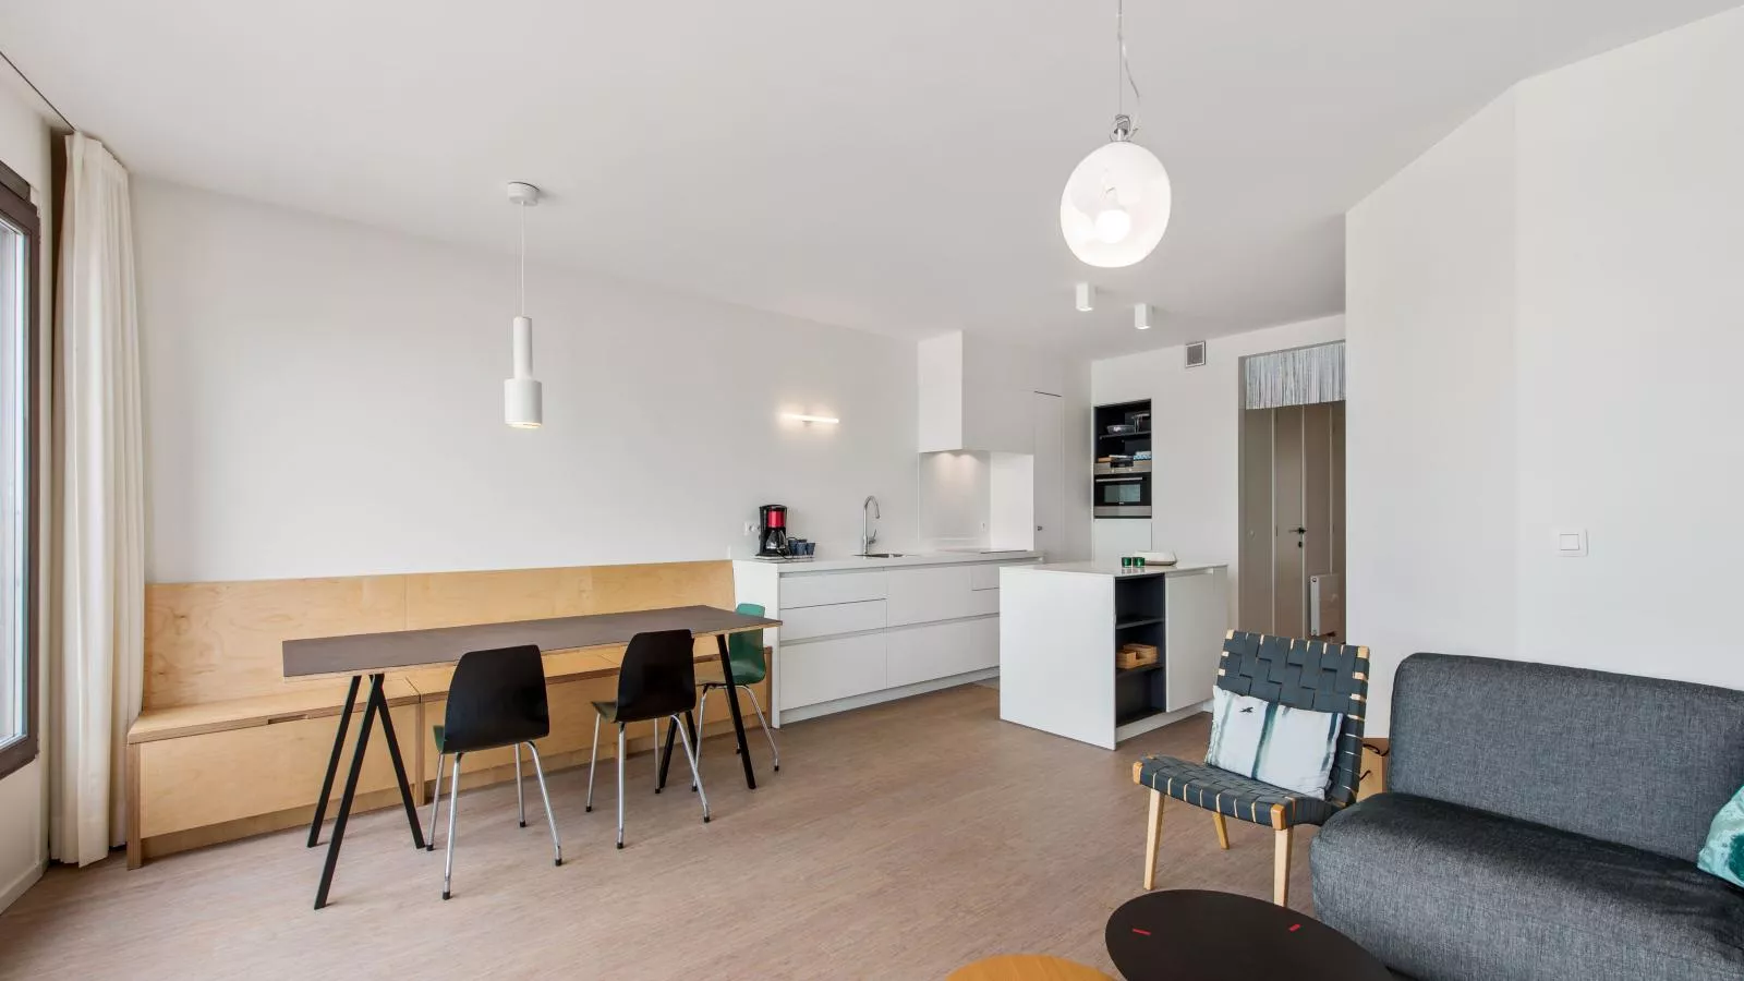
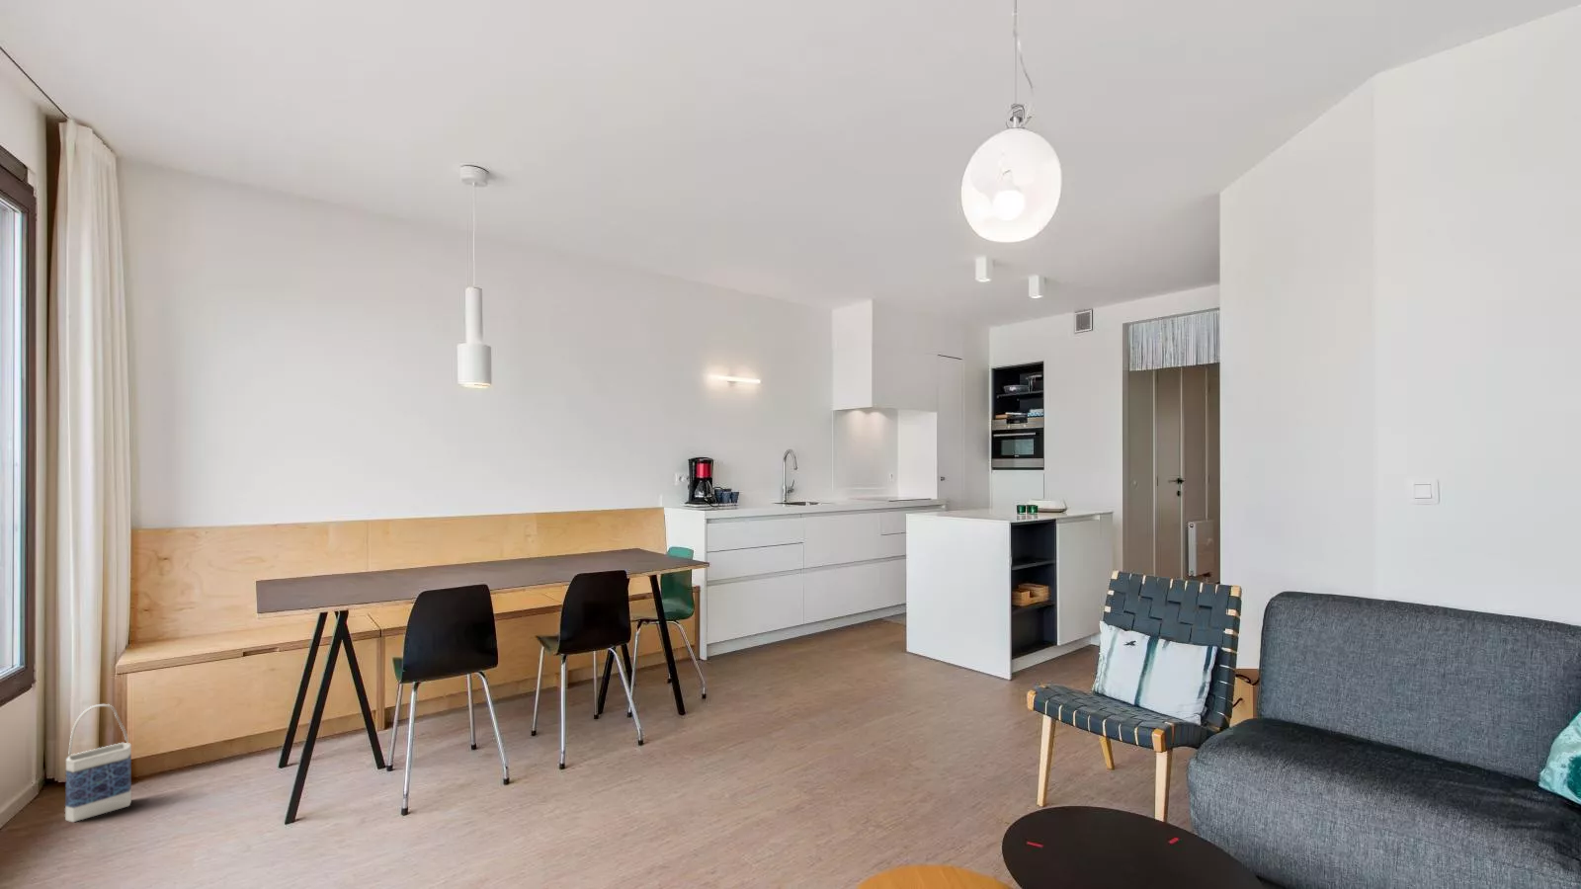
+ bag [64,703,132,823]
